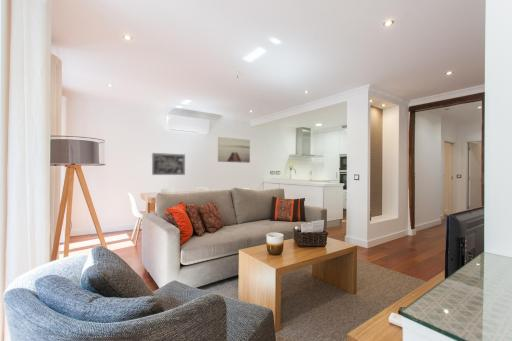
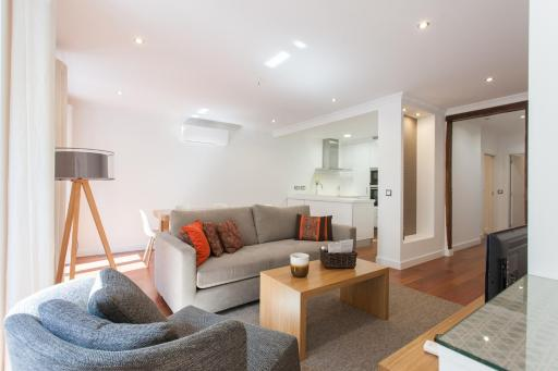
- wall art [151,152,186,176]
- wall art [217,136,251,164]
